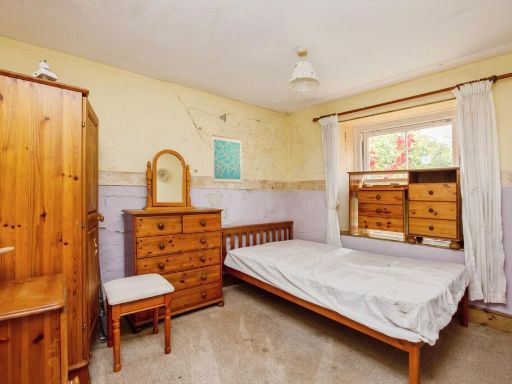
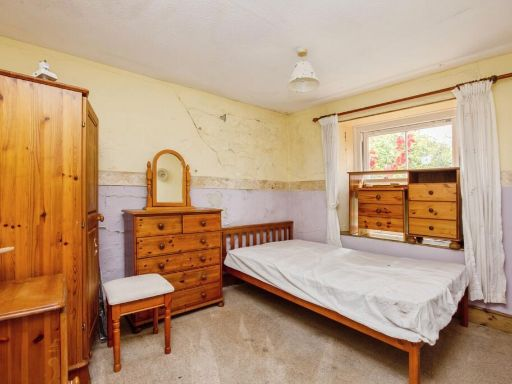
- wall art [211,134,243,184]
